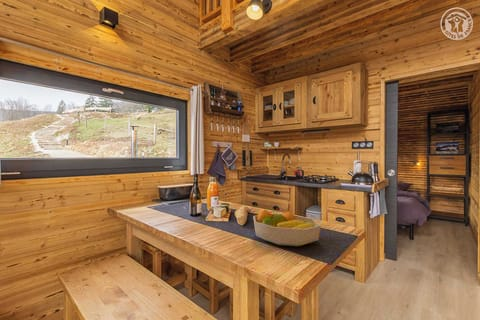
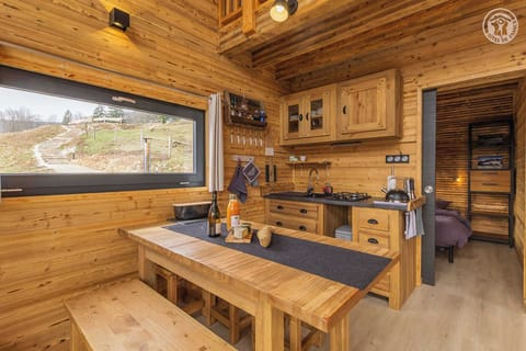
- fruit bowl [252,208,322,247]
